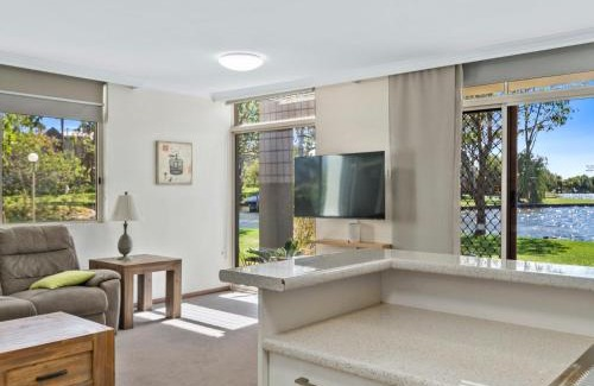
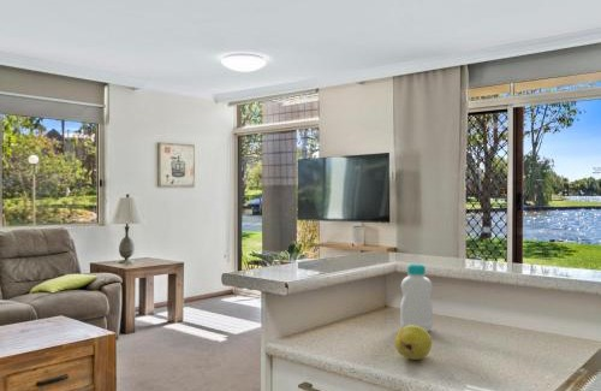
+ fruit [394,325,433,361]
+ bottle [399,262,434,333]
